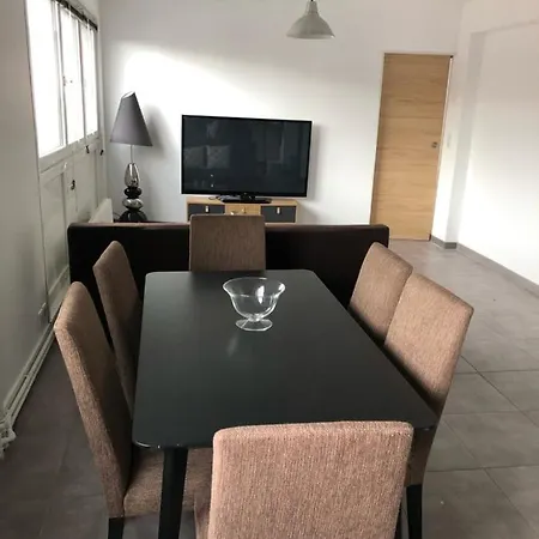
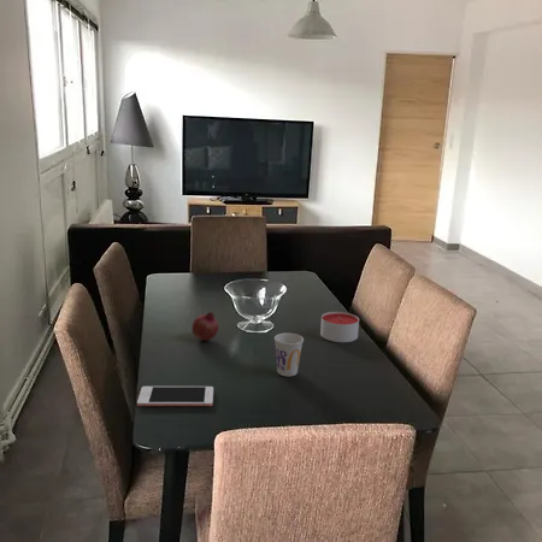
+ cell phone [136,385,214,407]
+ candle [319,311,360,343]
+ cup [273,331,305,377]
+ fruit [192,311,220,342]
